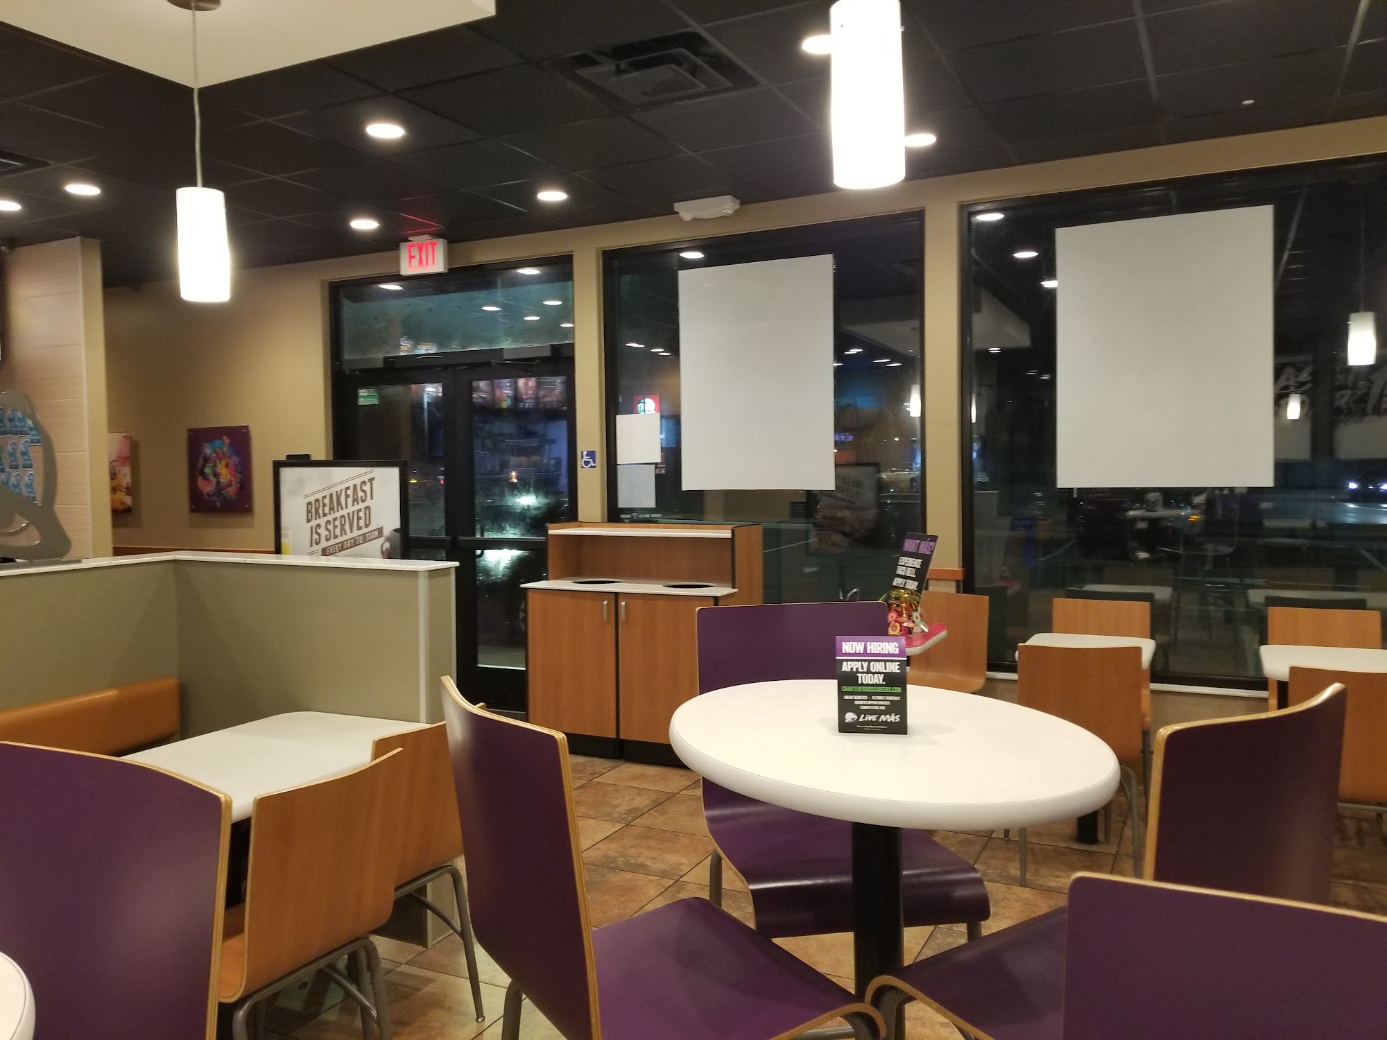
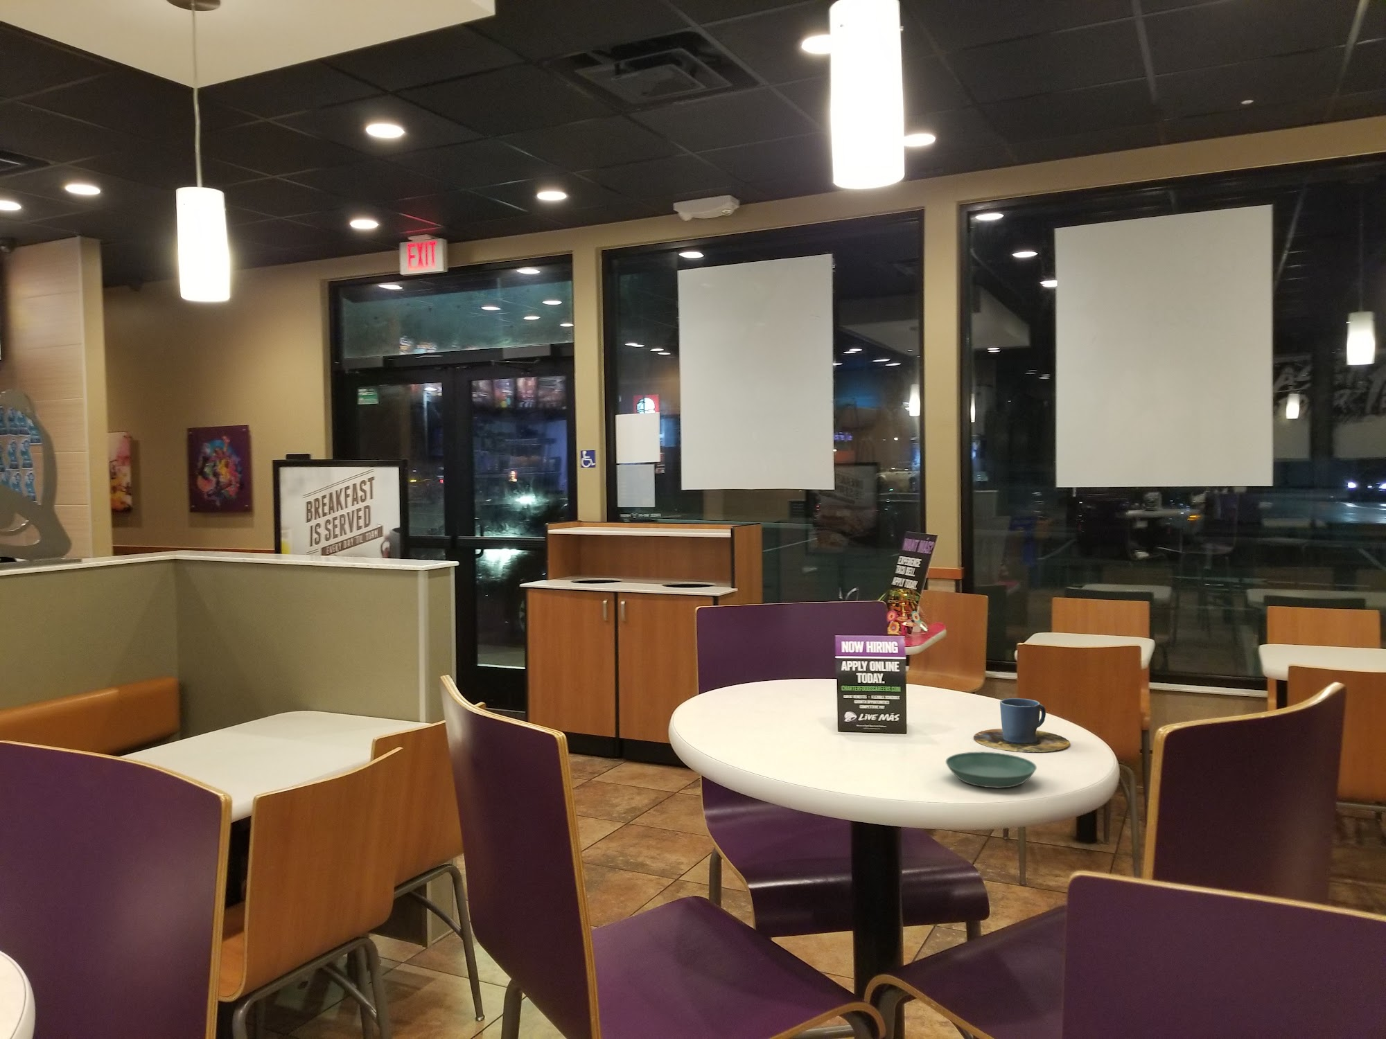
+ cup [973,697,1071,753]
+ saucer [945,752,1038,789]
